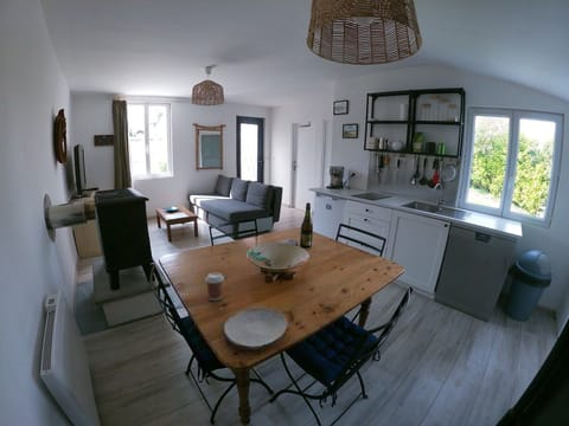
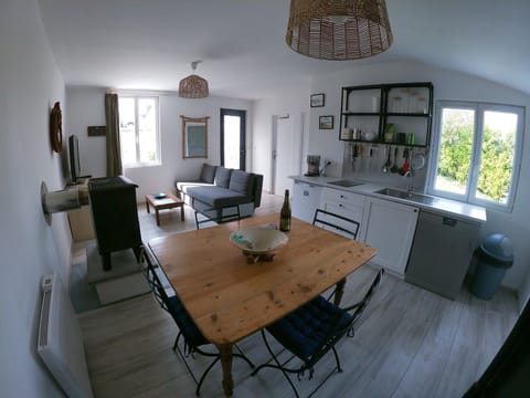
- coffee cup [204,271,225,302]
- plate [222,306,288,350]
